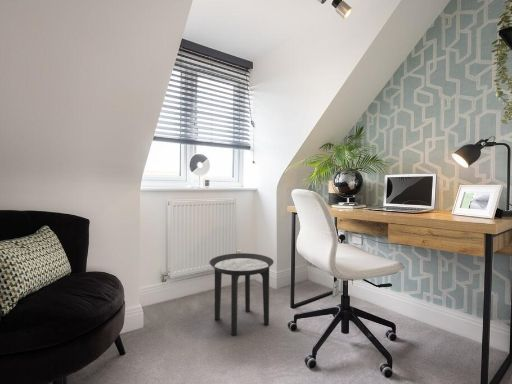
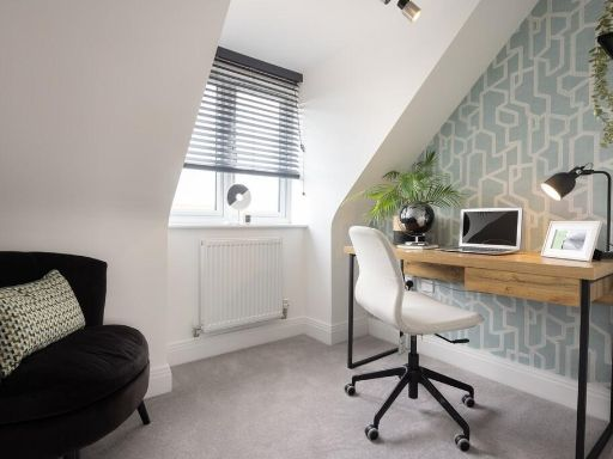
- side table [209,252,275,337]
